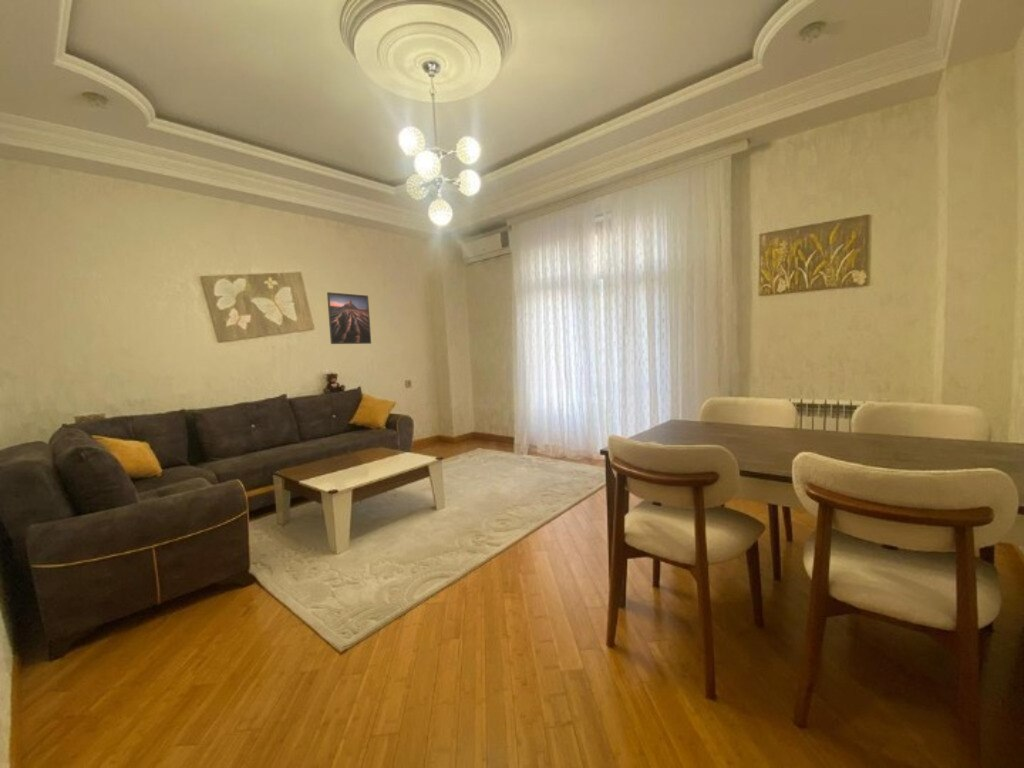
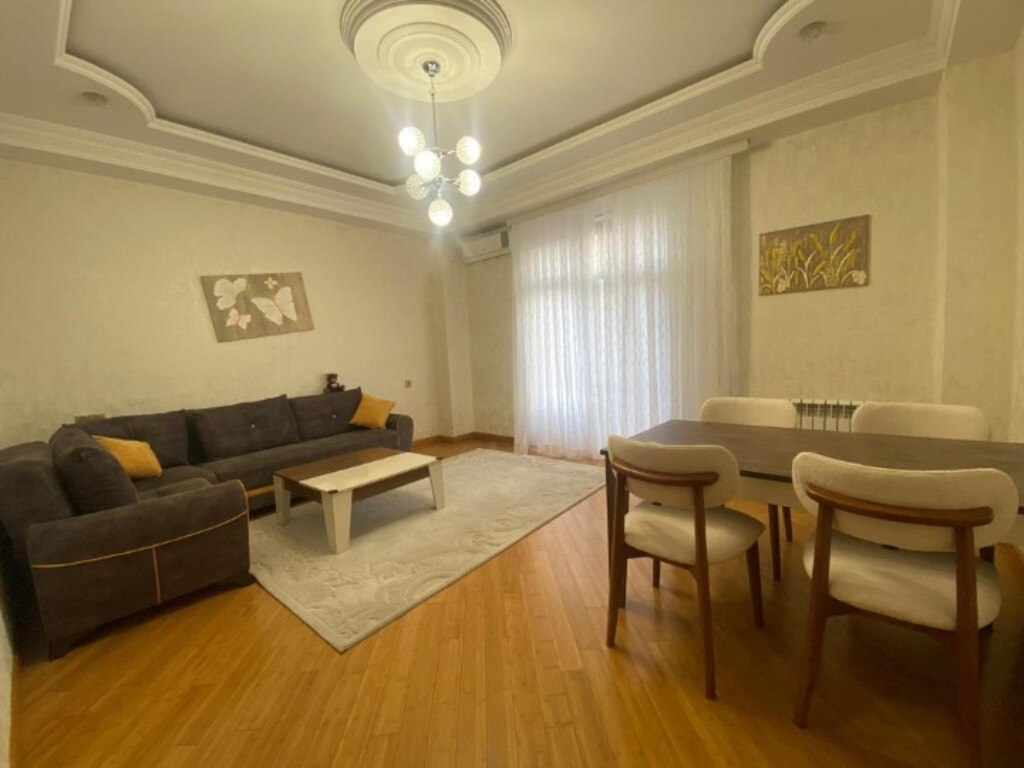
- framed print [326,291,372,345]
